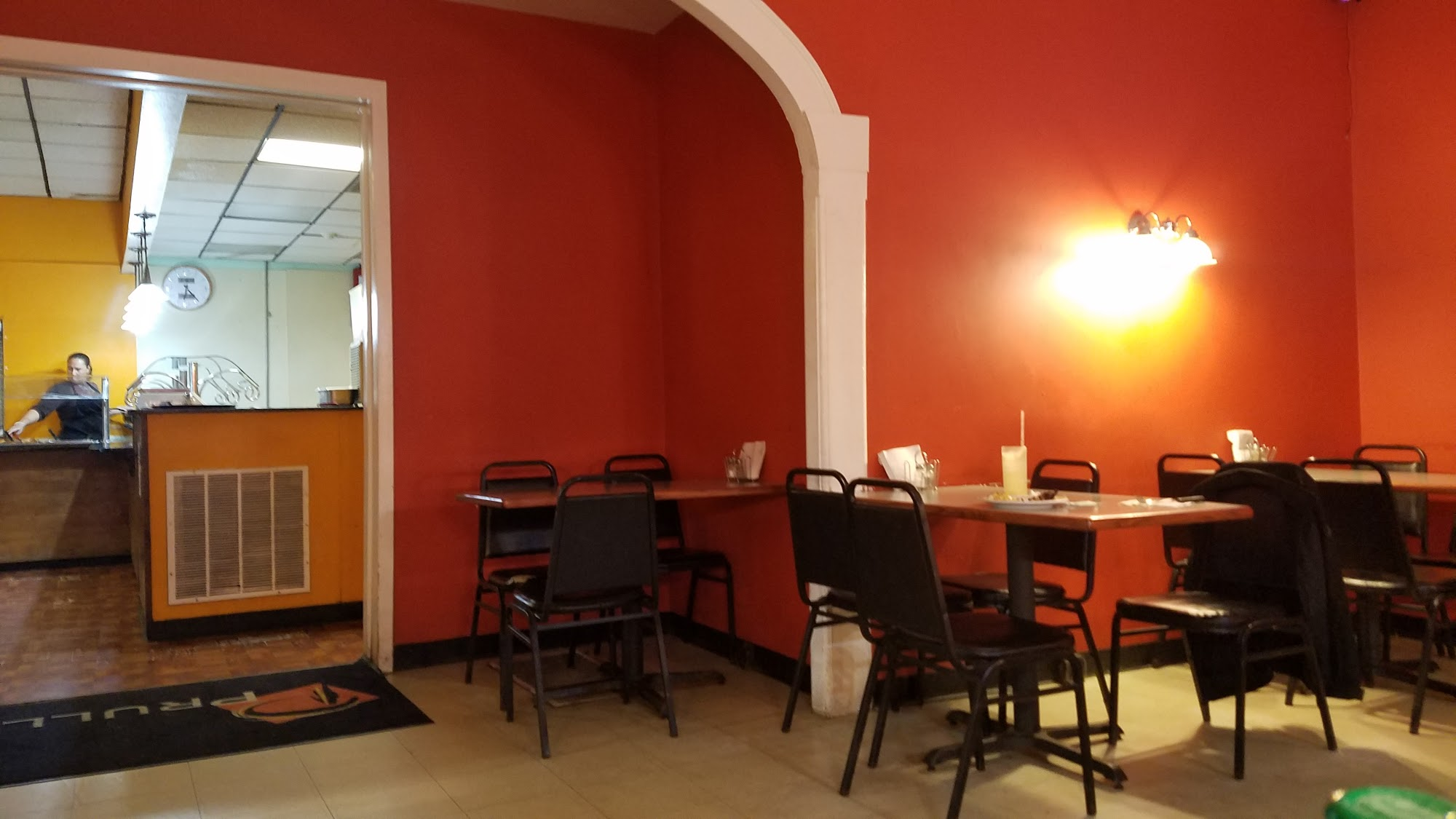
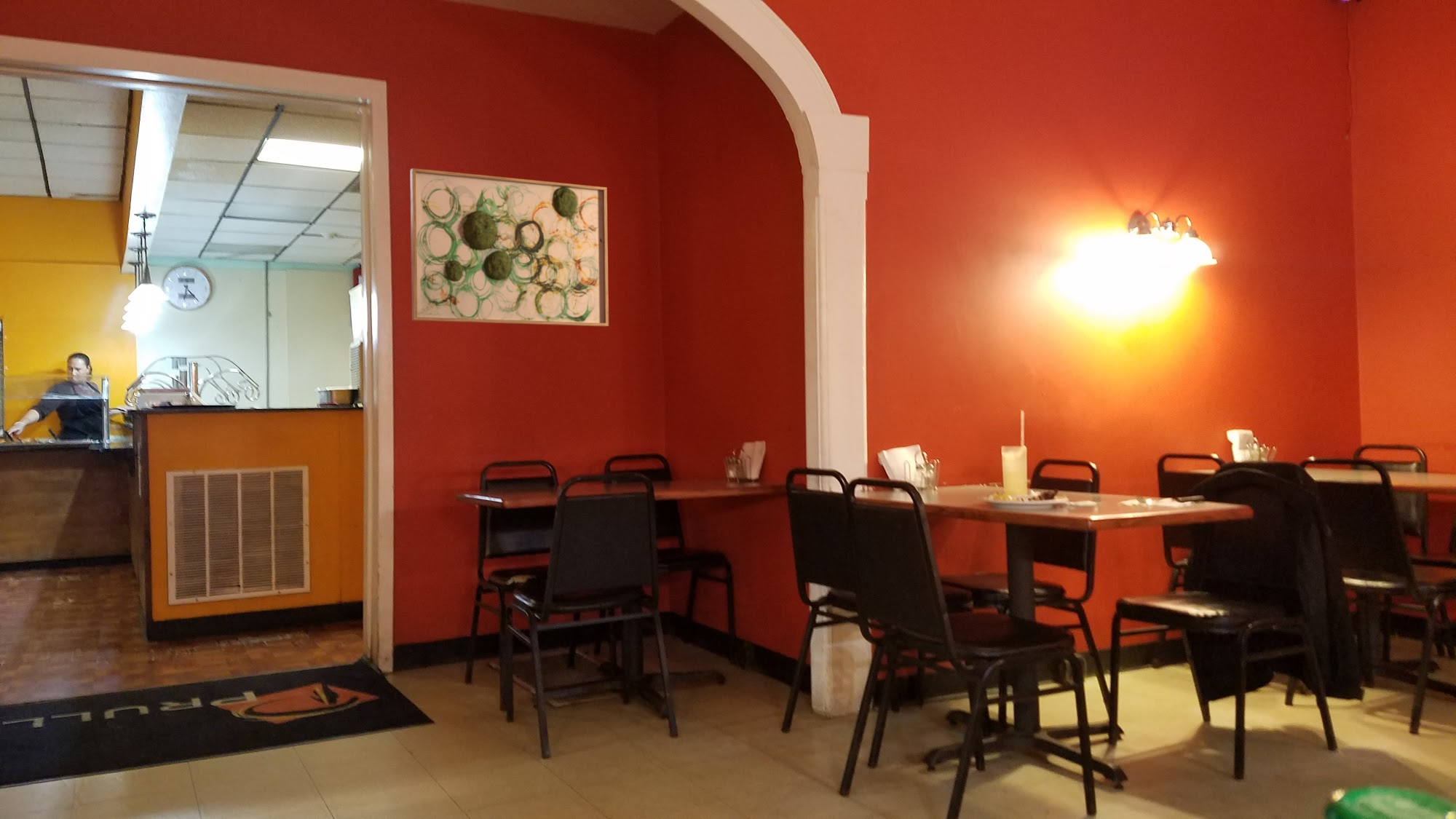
+ wall art [410,167,609,328]
